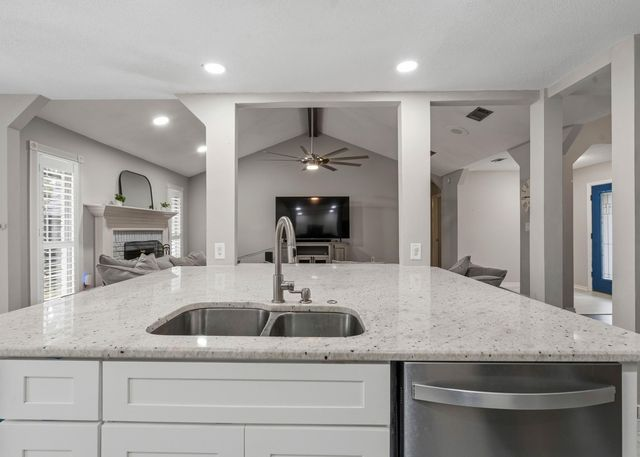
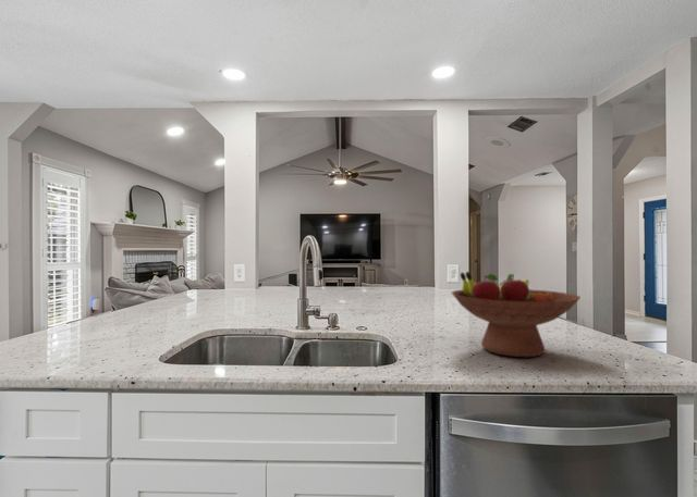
+ fruit bowl [451,271,582,358]
